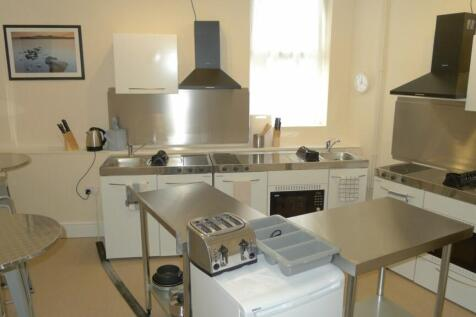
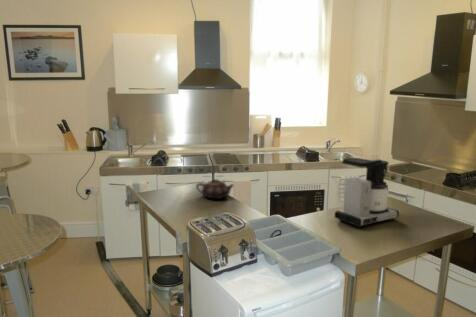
+ coffee maker [334,157,400,228]
+ teapot [195,178,235,200]
